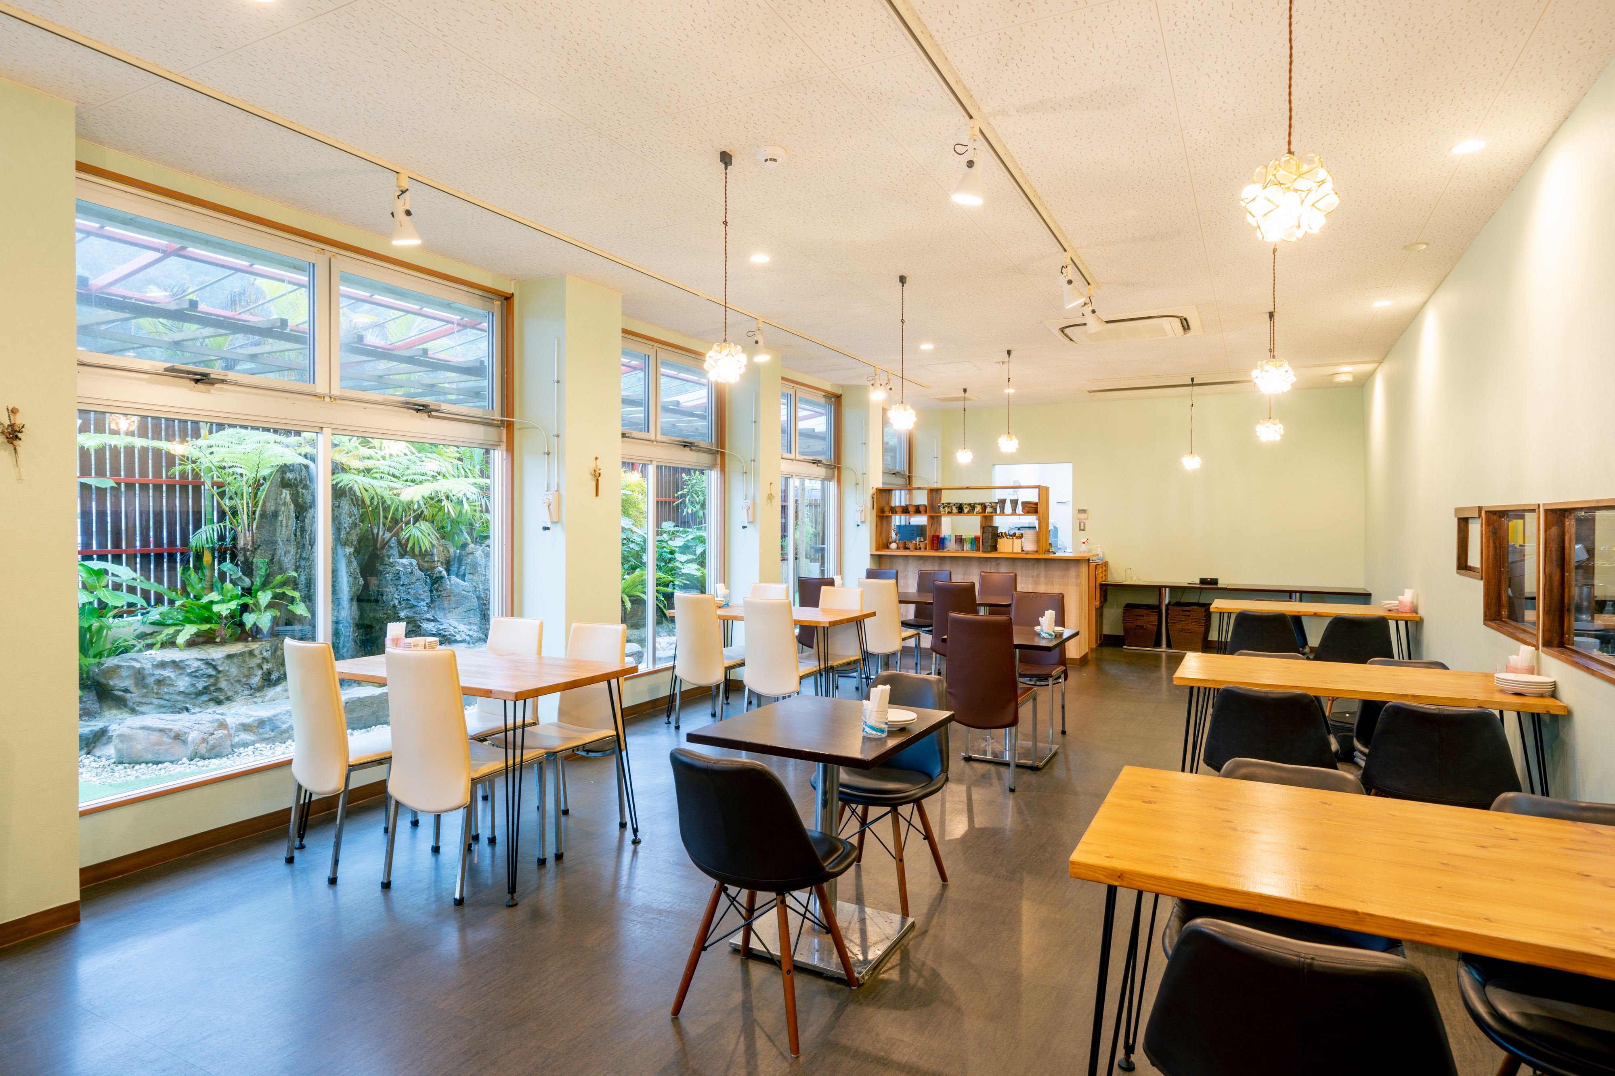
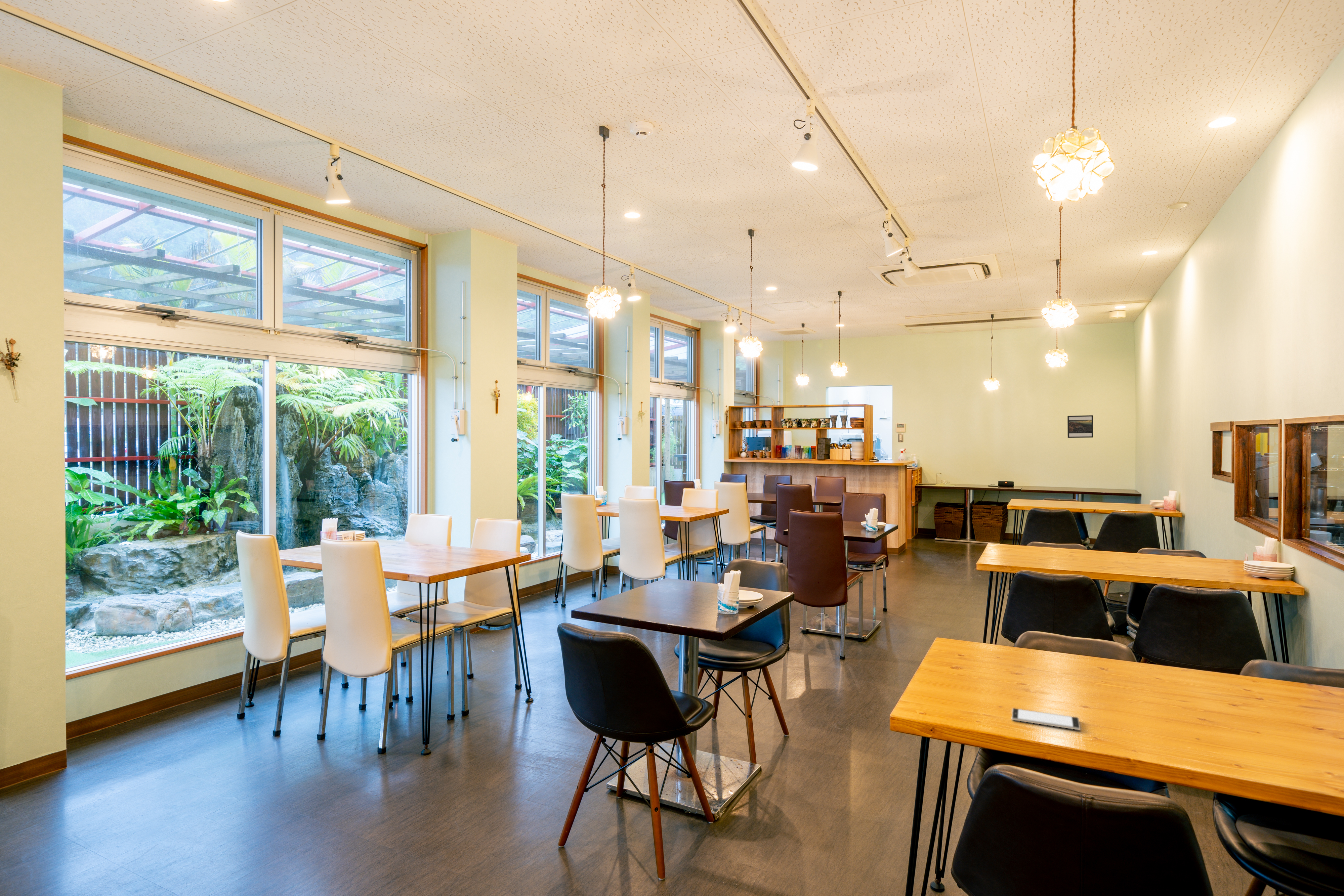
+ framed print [1067,415,1093,438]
+ smartphone [1011,708,1081,730]
